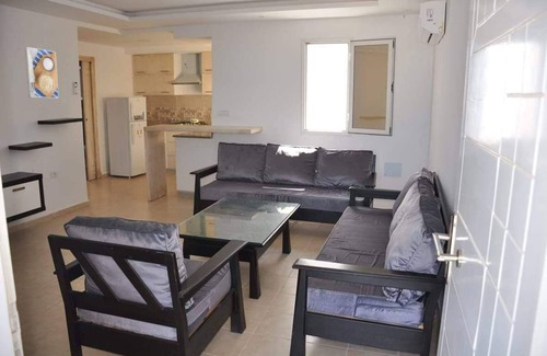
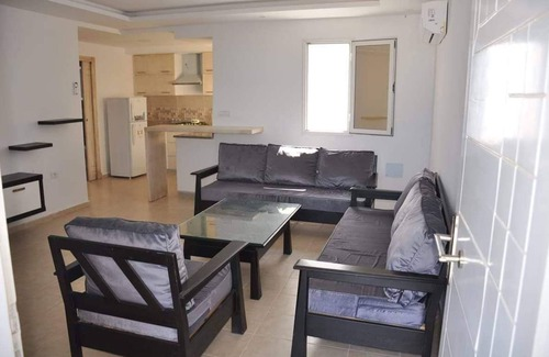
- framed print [24,46,59,99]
